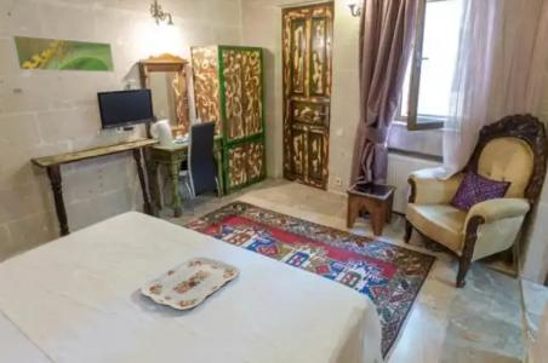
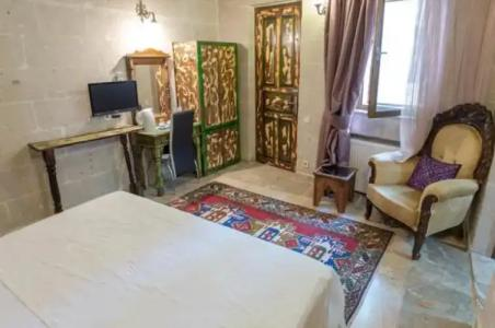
- serving tray [141,257,240,311]
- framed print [10,34,116,74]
